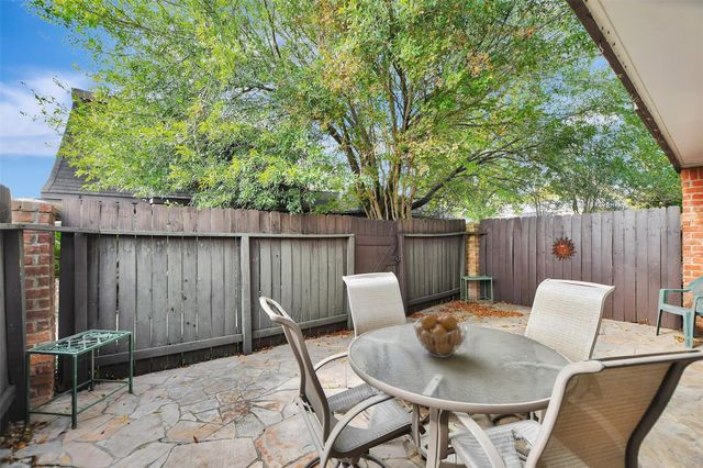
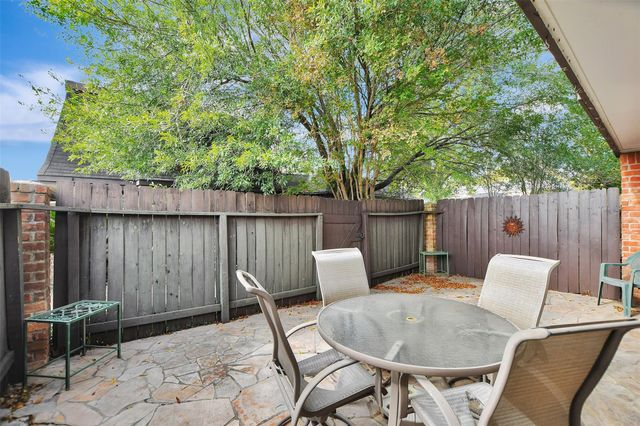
- fruit basket [412,313,468,359]
